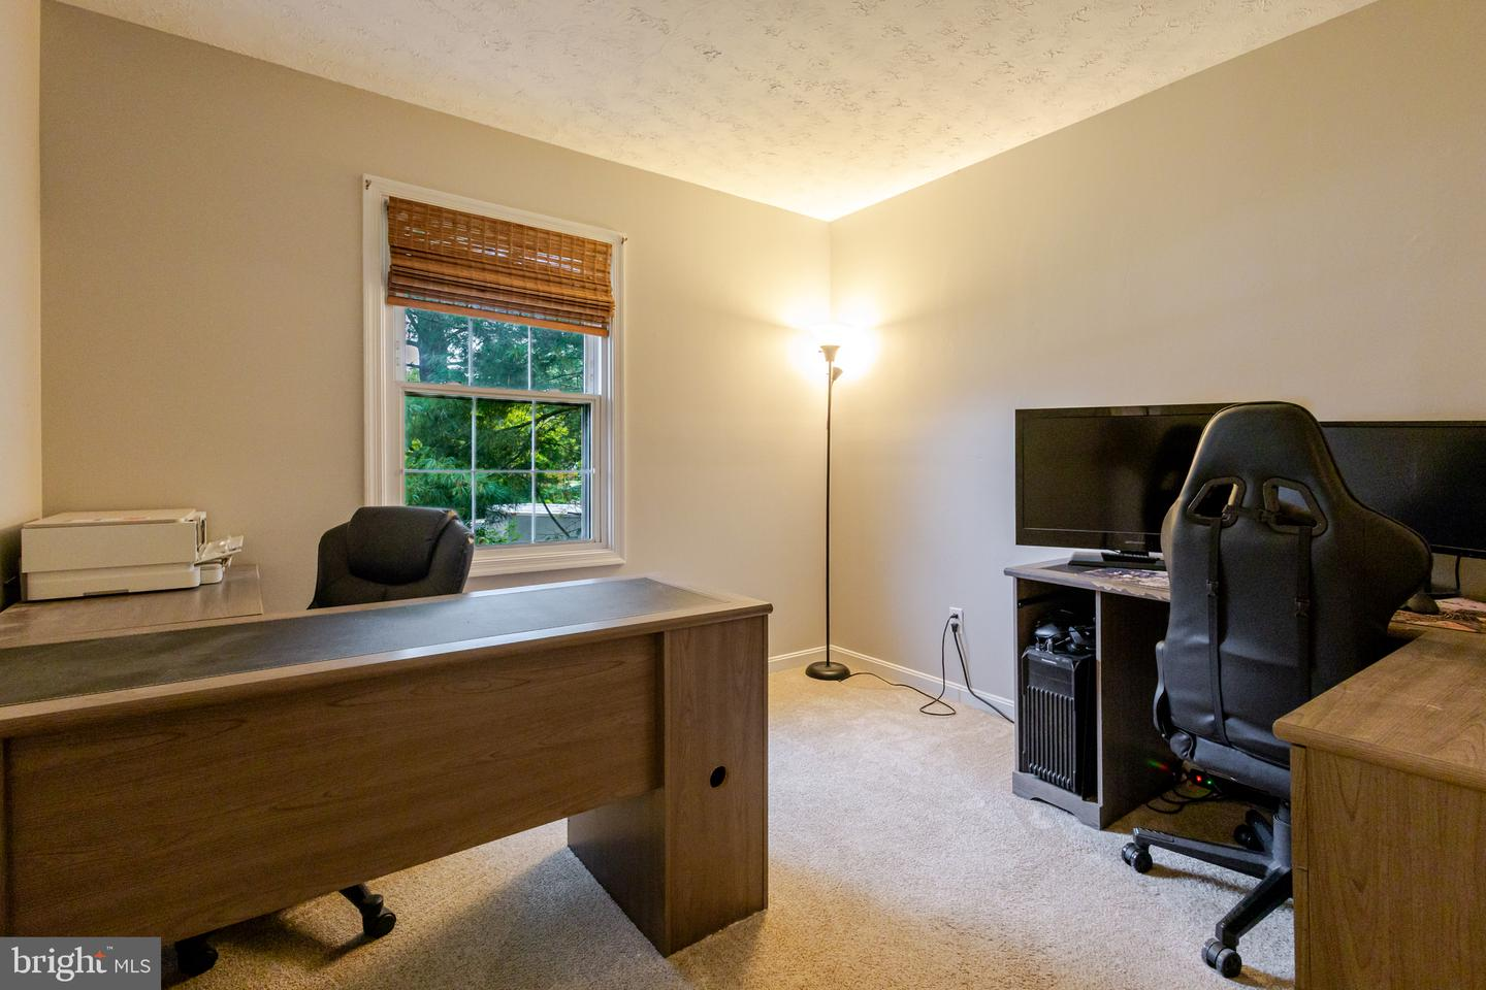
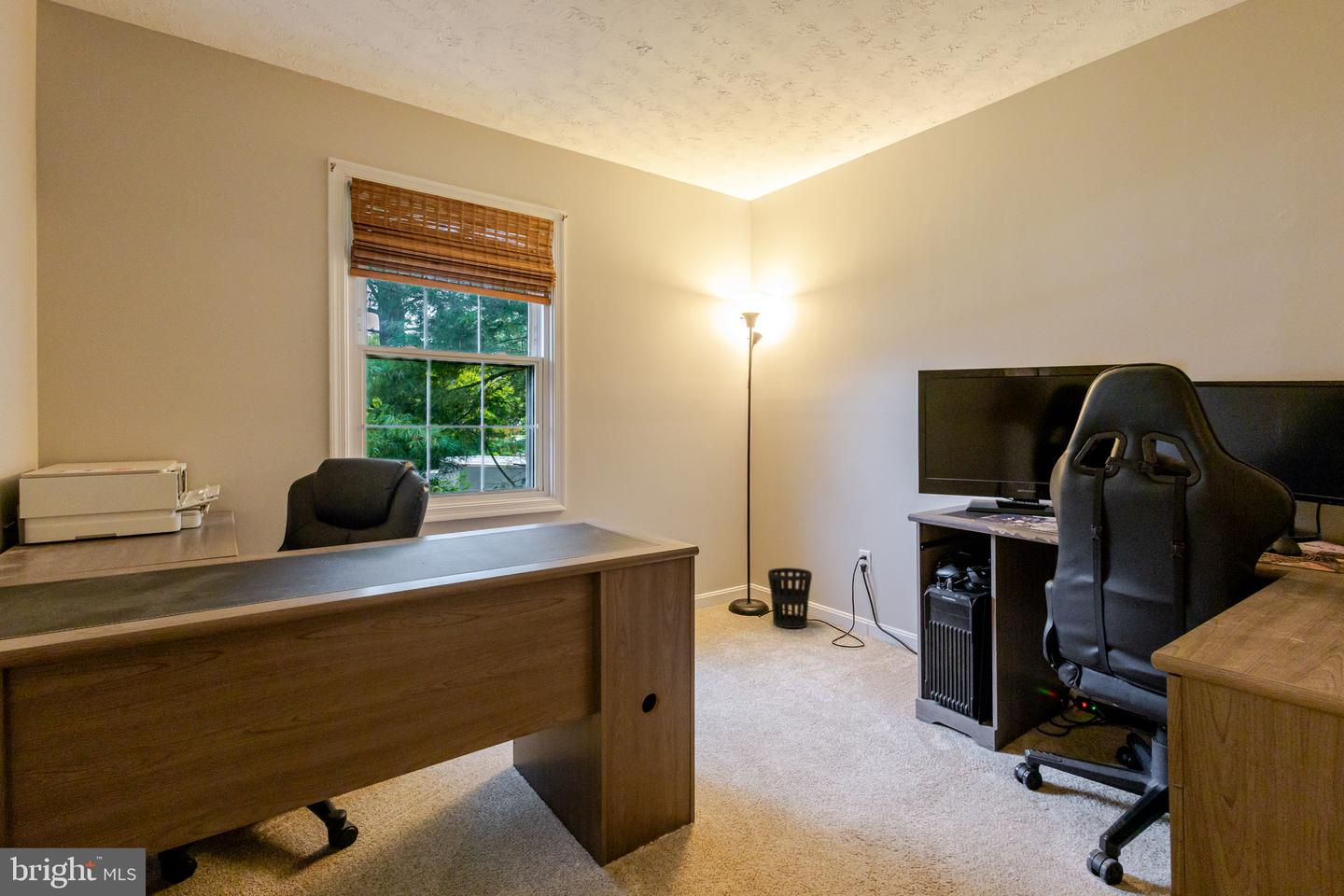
+ wastebasket [767,567,813,629]
